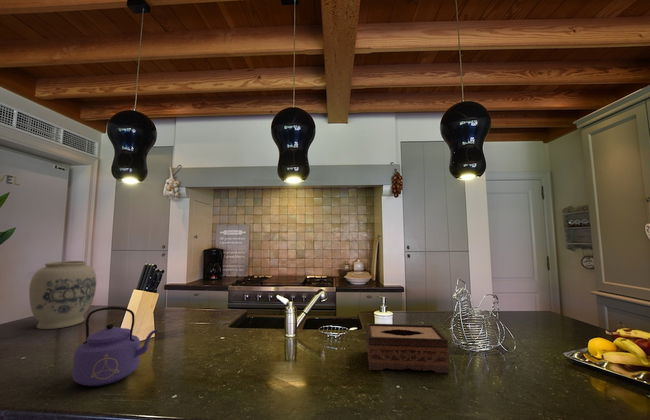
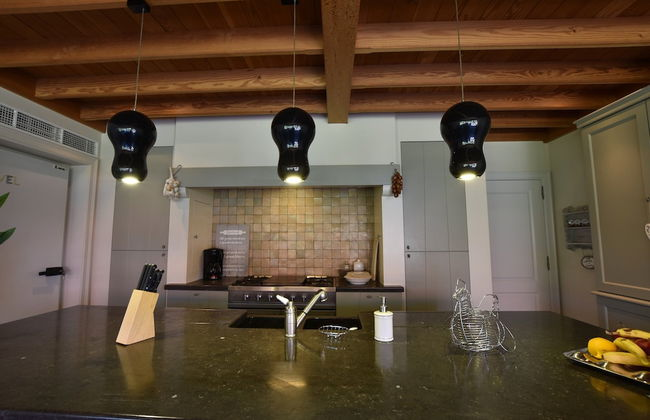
- kettle [72,306,158,387]
- tissue box [365,322,451,374]
- vase [28,260,97,330]
